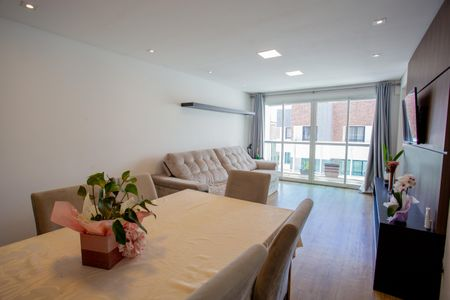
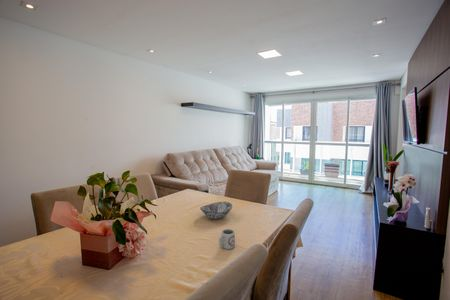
+ decorative bowl [199,201,233,220]
+ cup [218,228,236,250]
